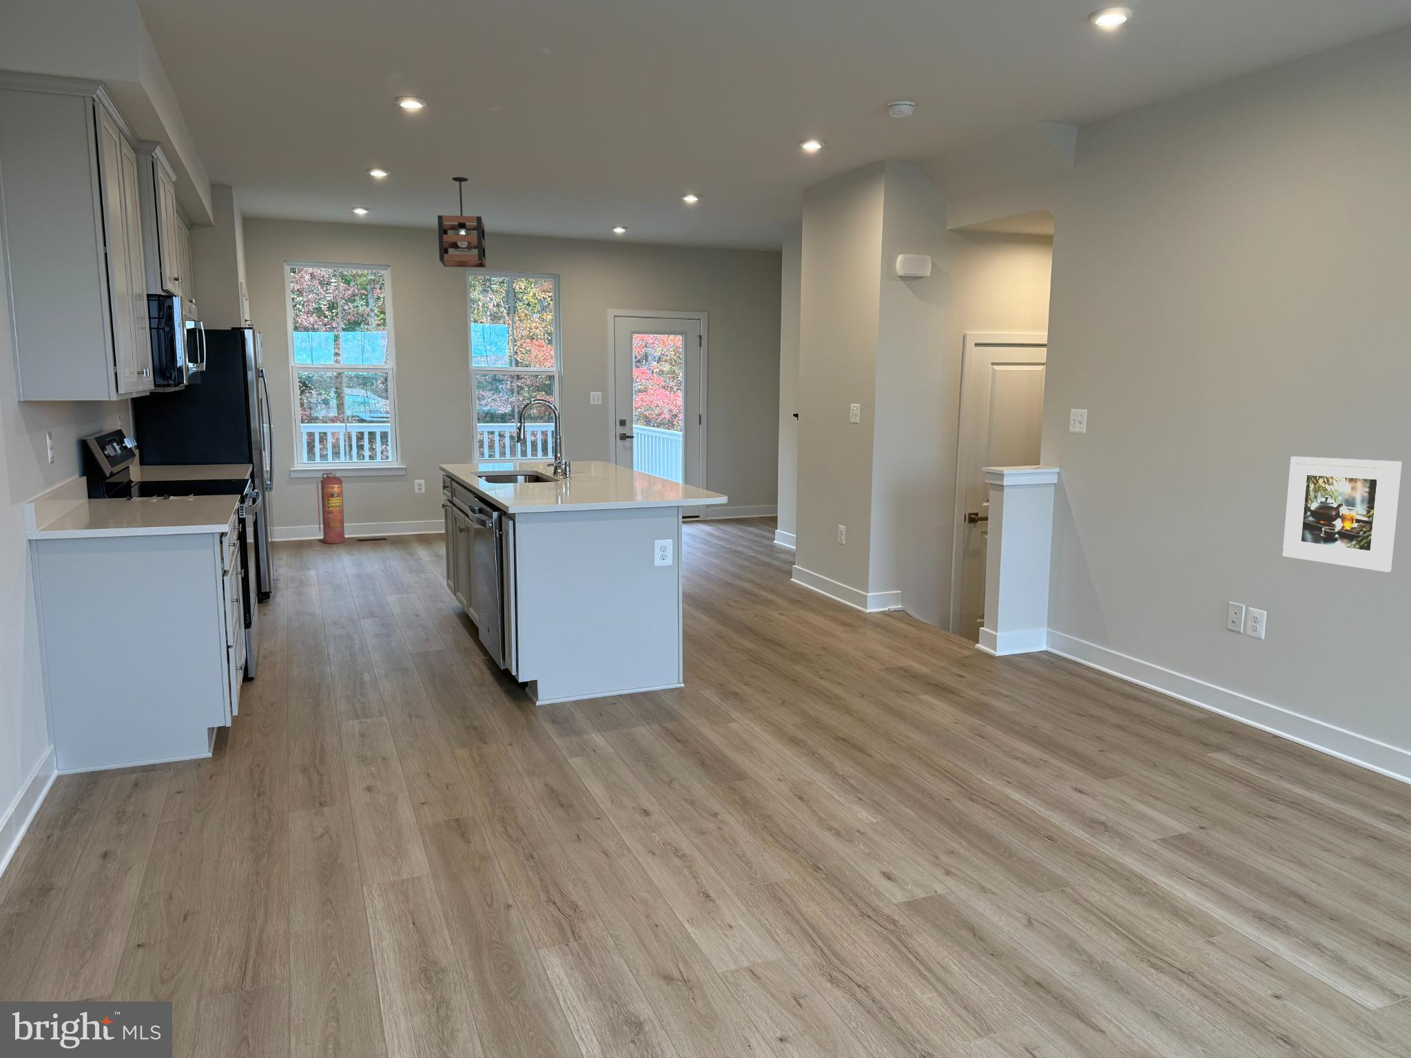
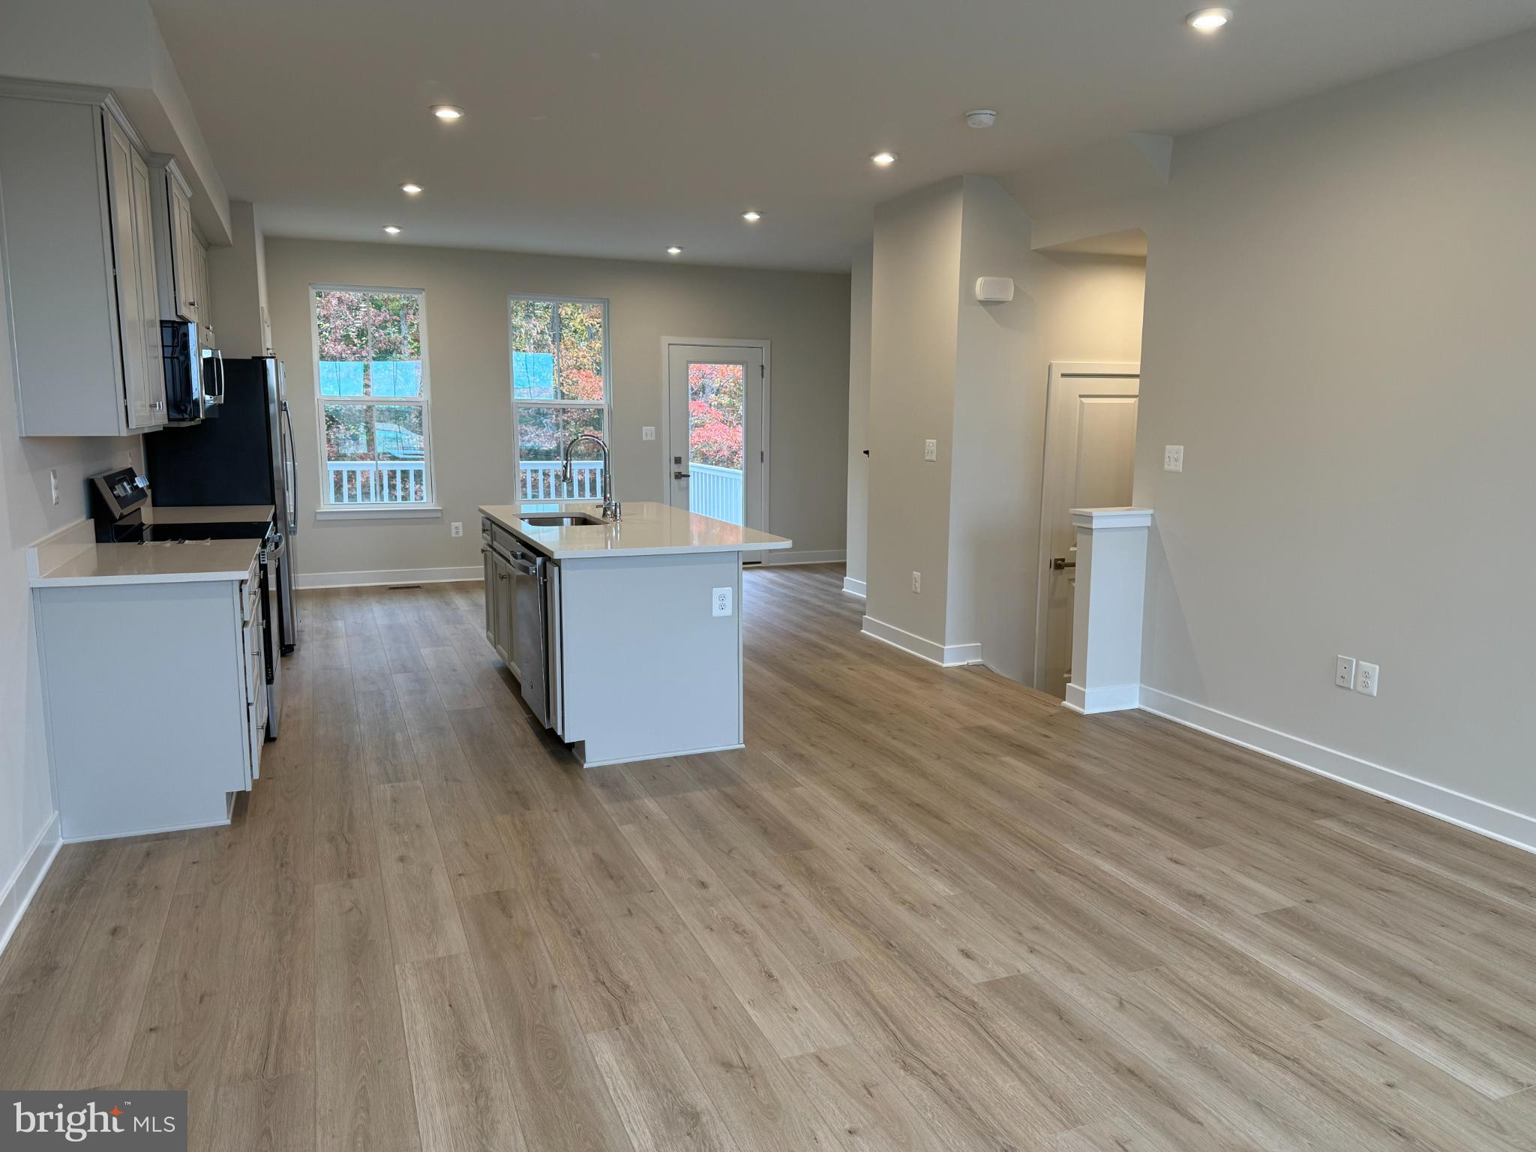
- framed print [1282,456,1402,572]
- pendant light [437,177,487,268]
- fire extinguisher [316,469,346,545]
